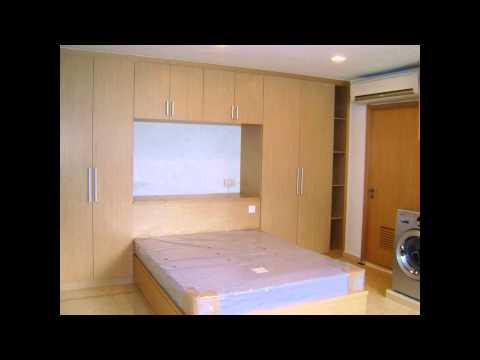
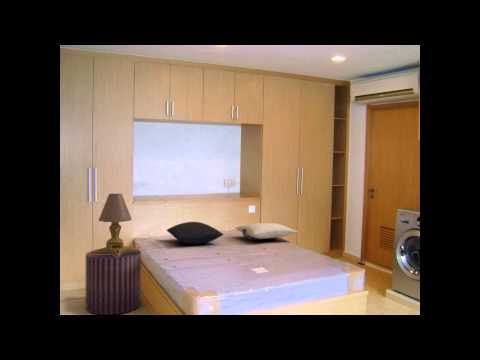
+ stool [85,249,142,316]
+ pillow [235,222,298,241]
+ pillow [166,221,225,245]
+ lamp [90,193,138,257]
